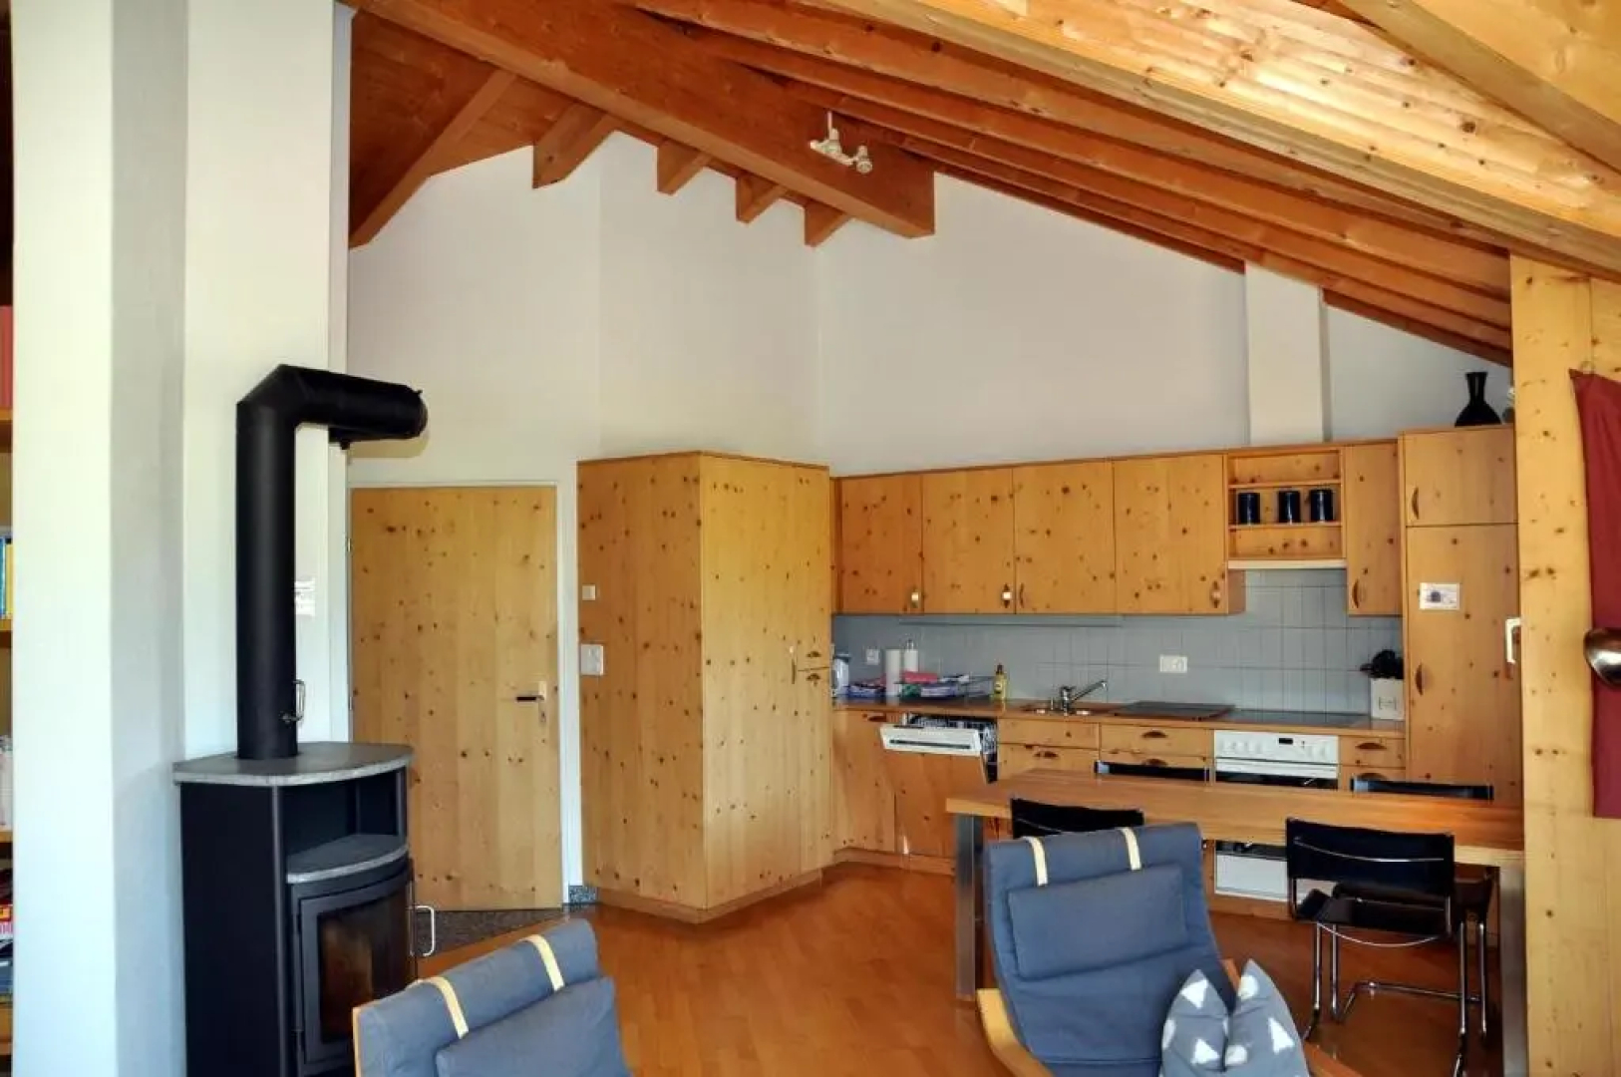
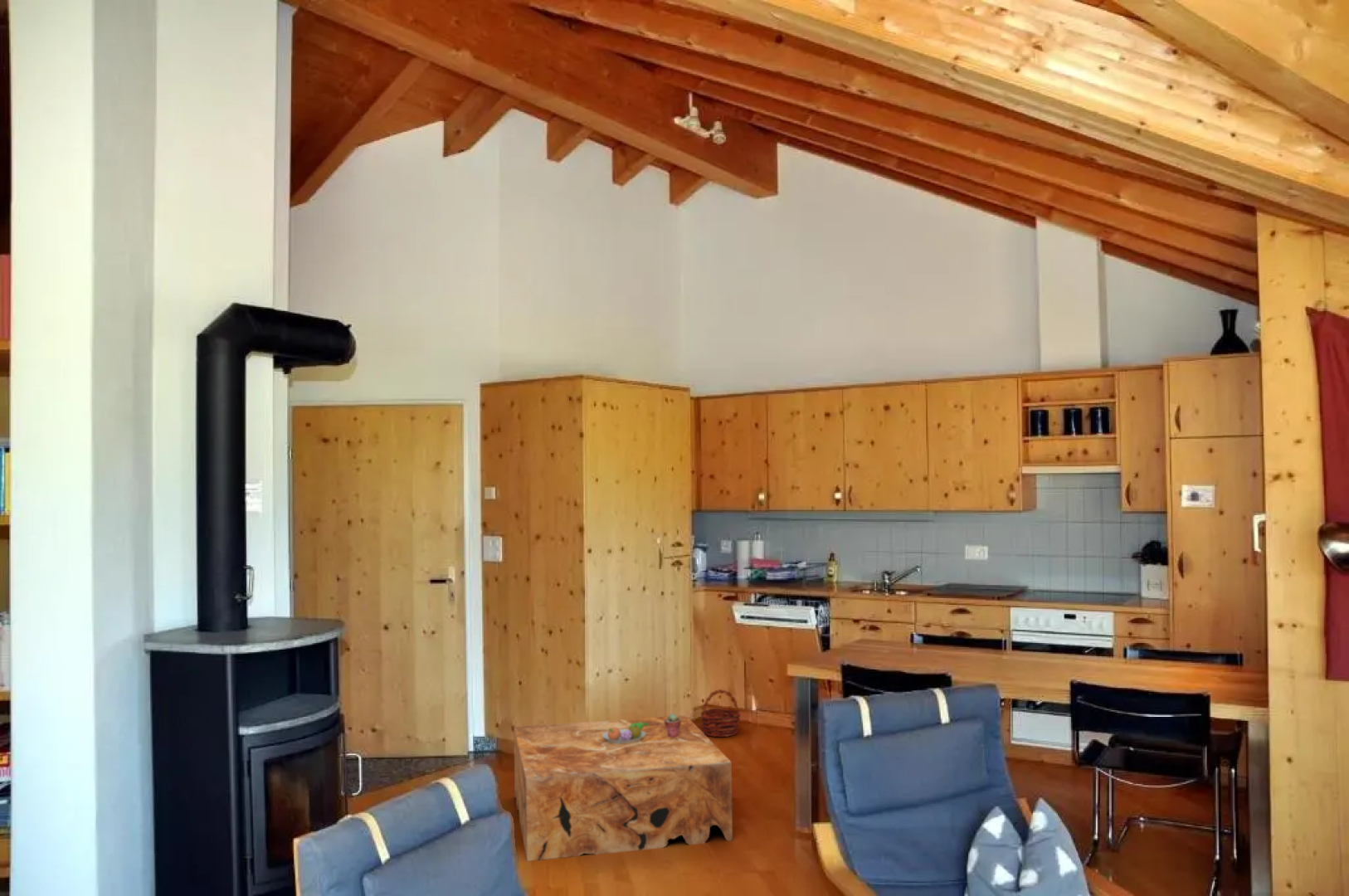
+ coffee table [513,714,733,862]
+ basket [699,689,742,738]
+ fruit bowl [602,723,649,743]
+ potted succulent [664,713,681,737]
